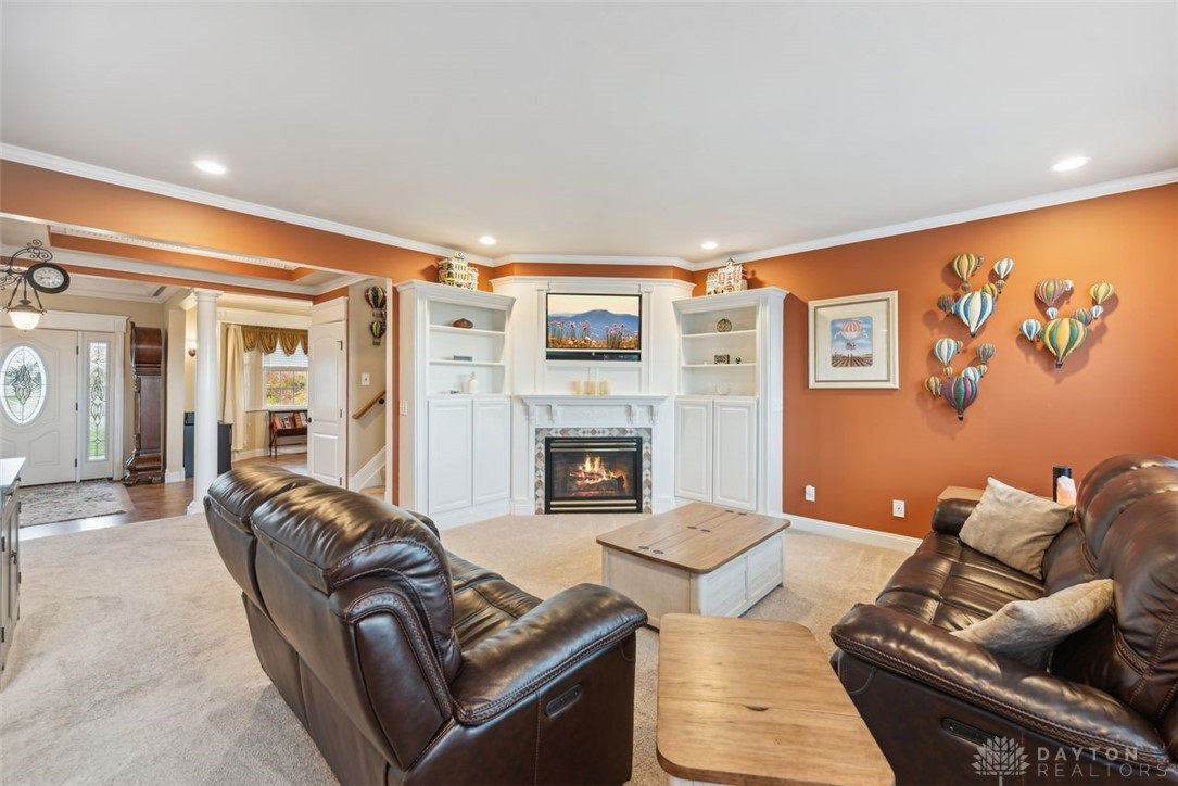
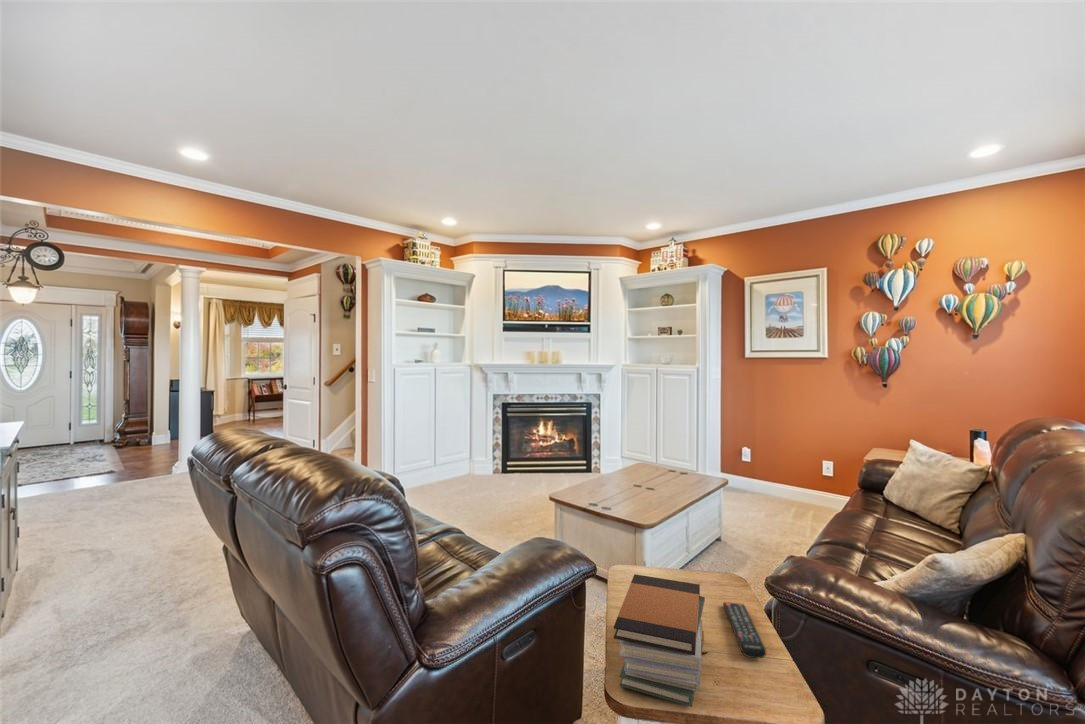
+ remote control [722,601,767,659]
+ book stack [613,573,706,708]
